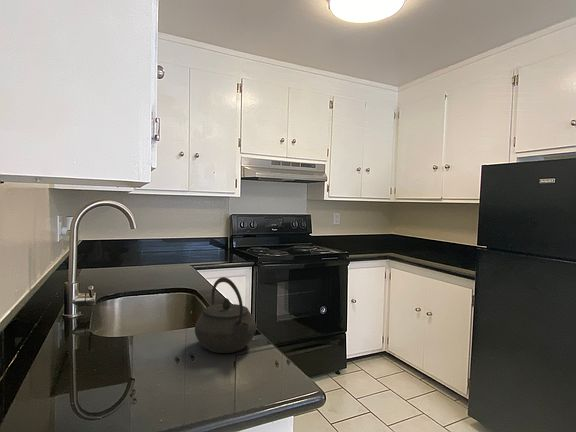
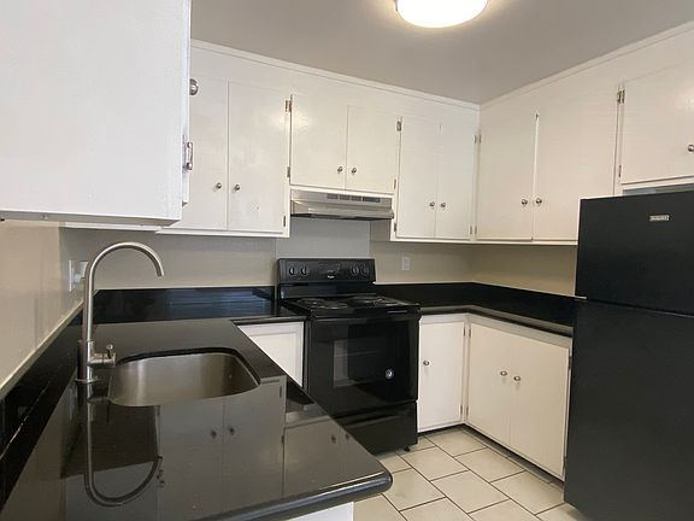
- kettle [194,276,257,354]
